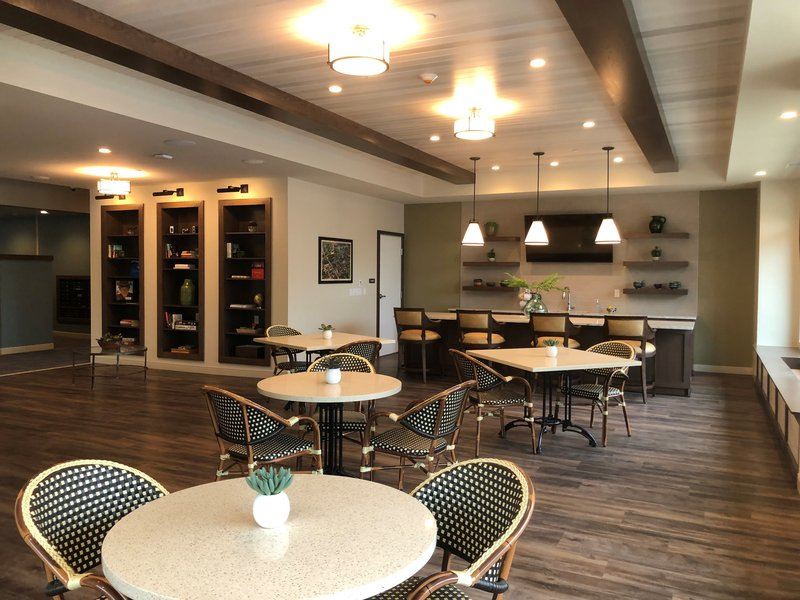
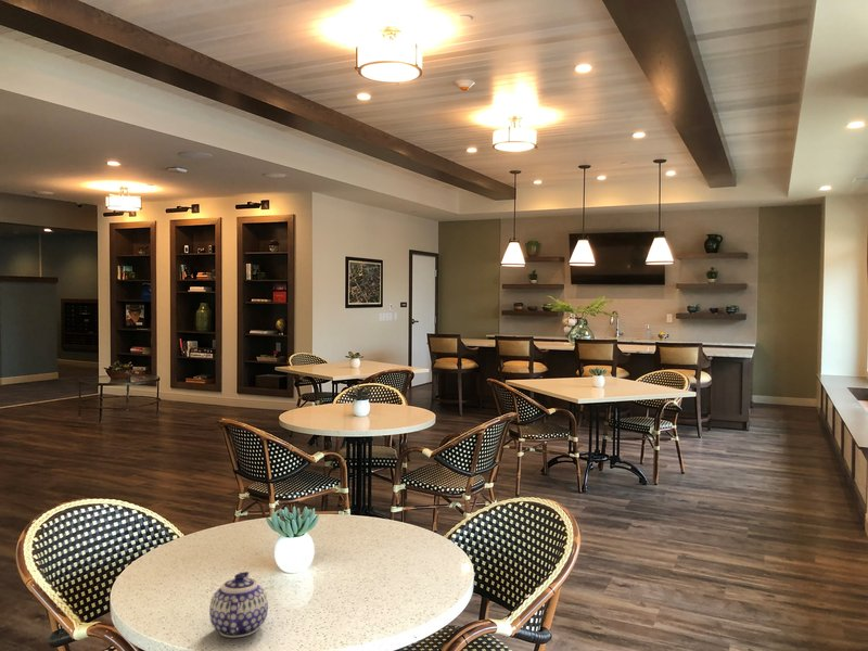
+ teapot [208,571,269,639]
